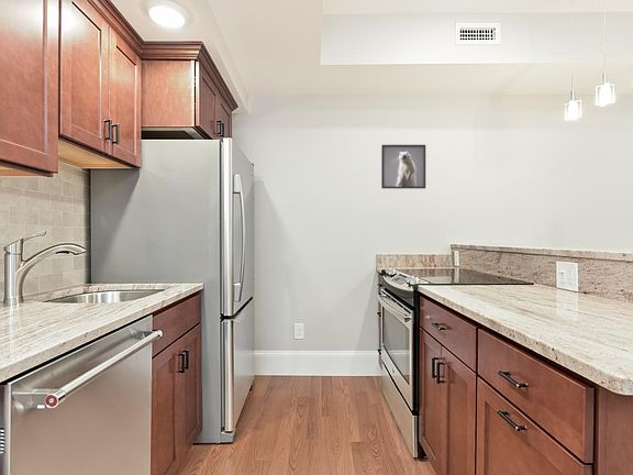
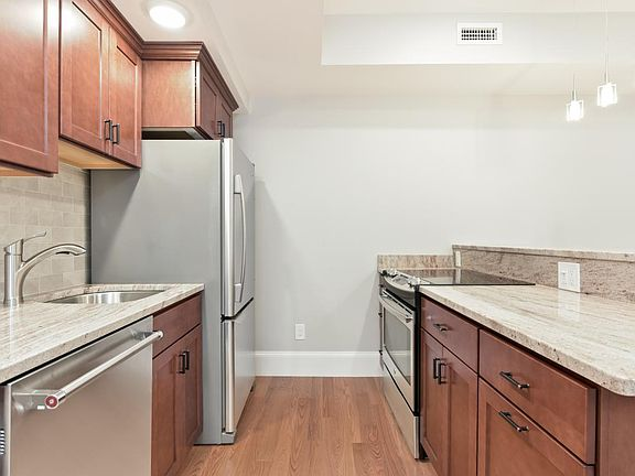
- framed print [380,144,426,189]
